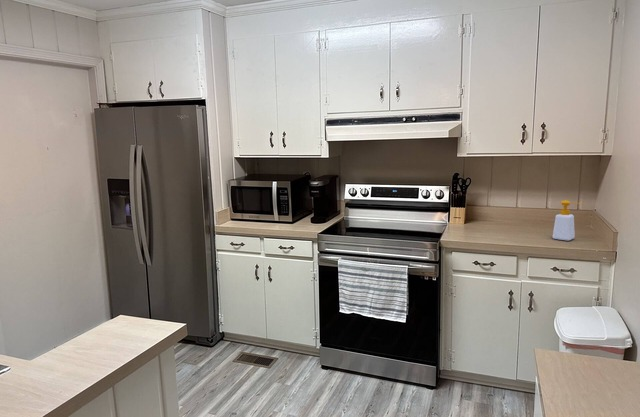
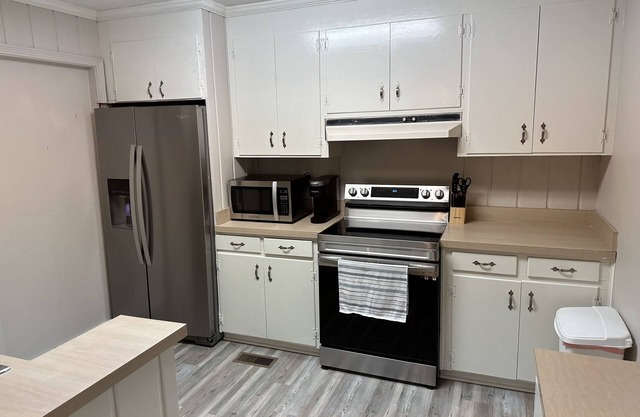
- soap bottle [552,199,584,242]
